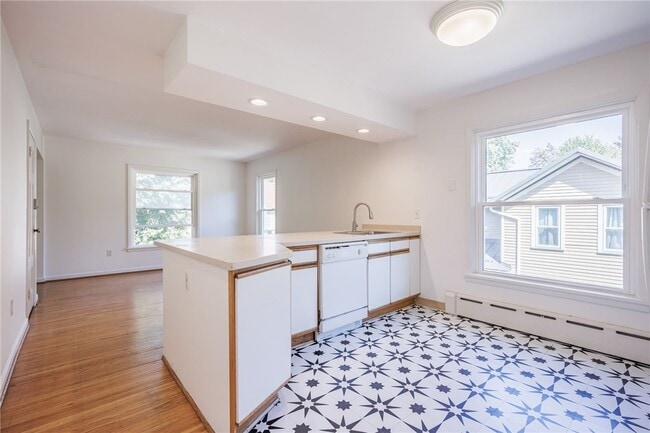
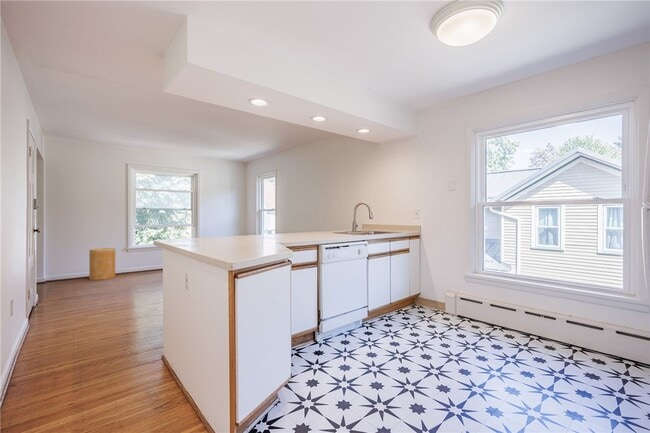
+ basket [88,247,117,281]
